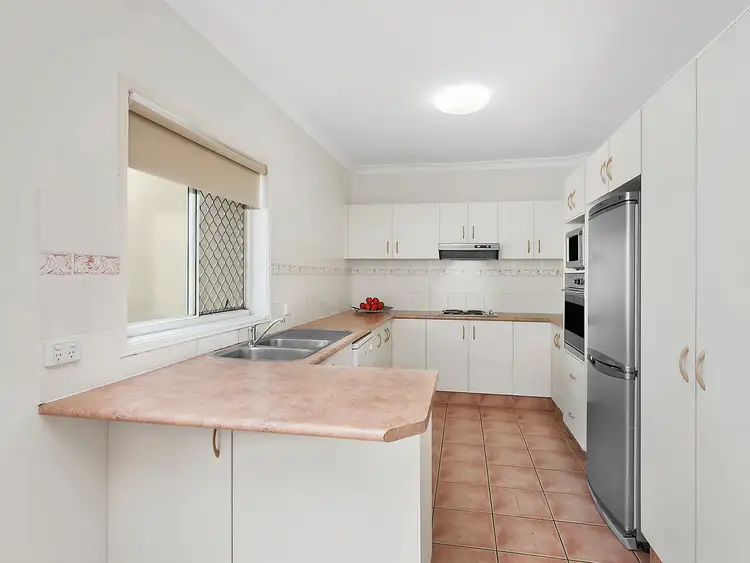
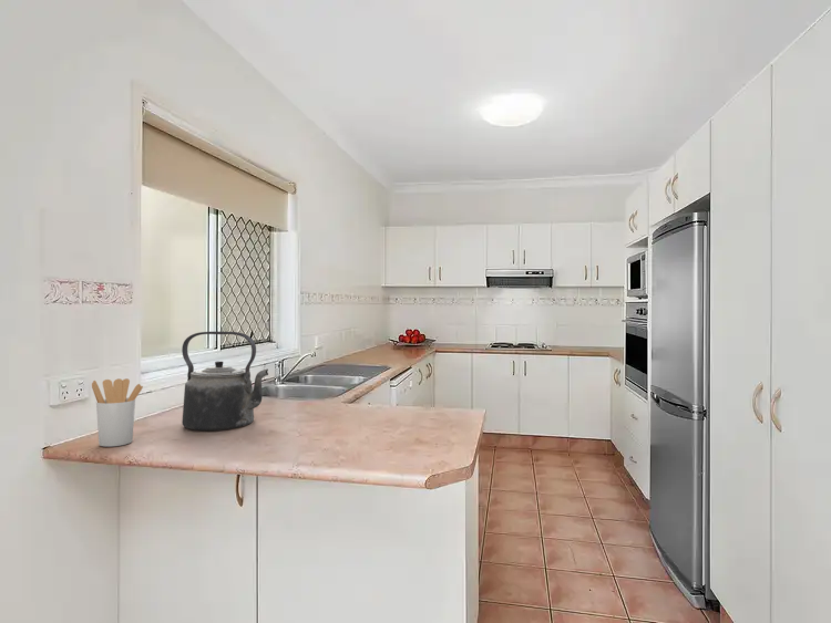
+ kettle [181,331,269,432]
+ utensil holder [91,377,144,448]
